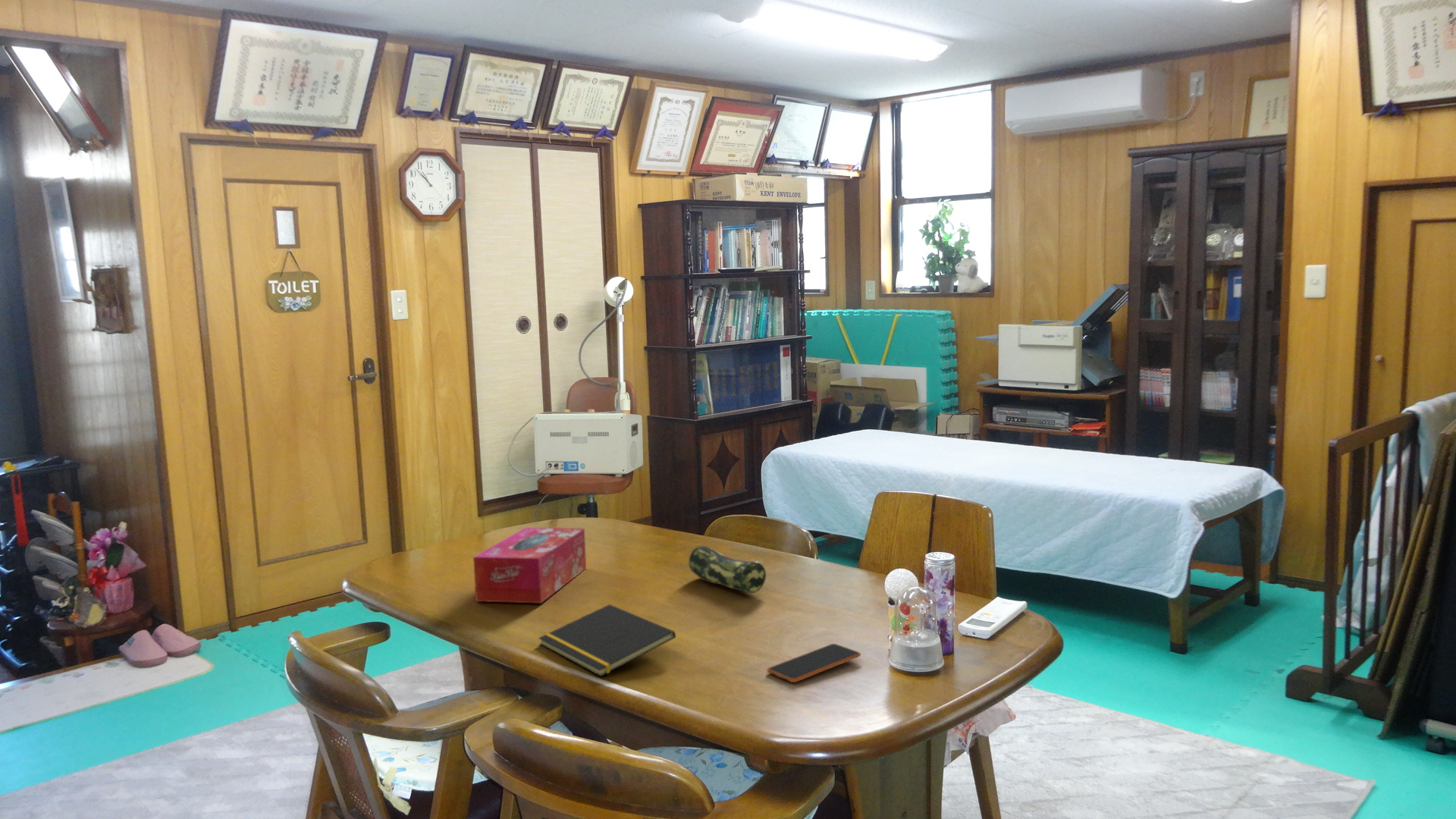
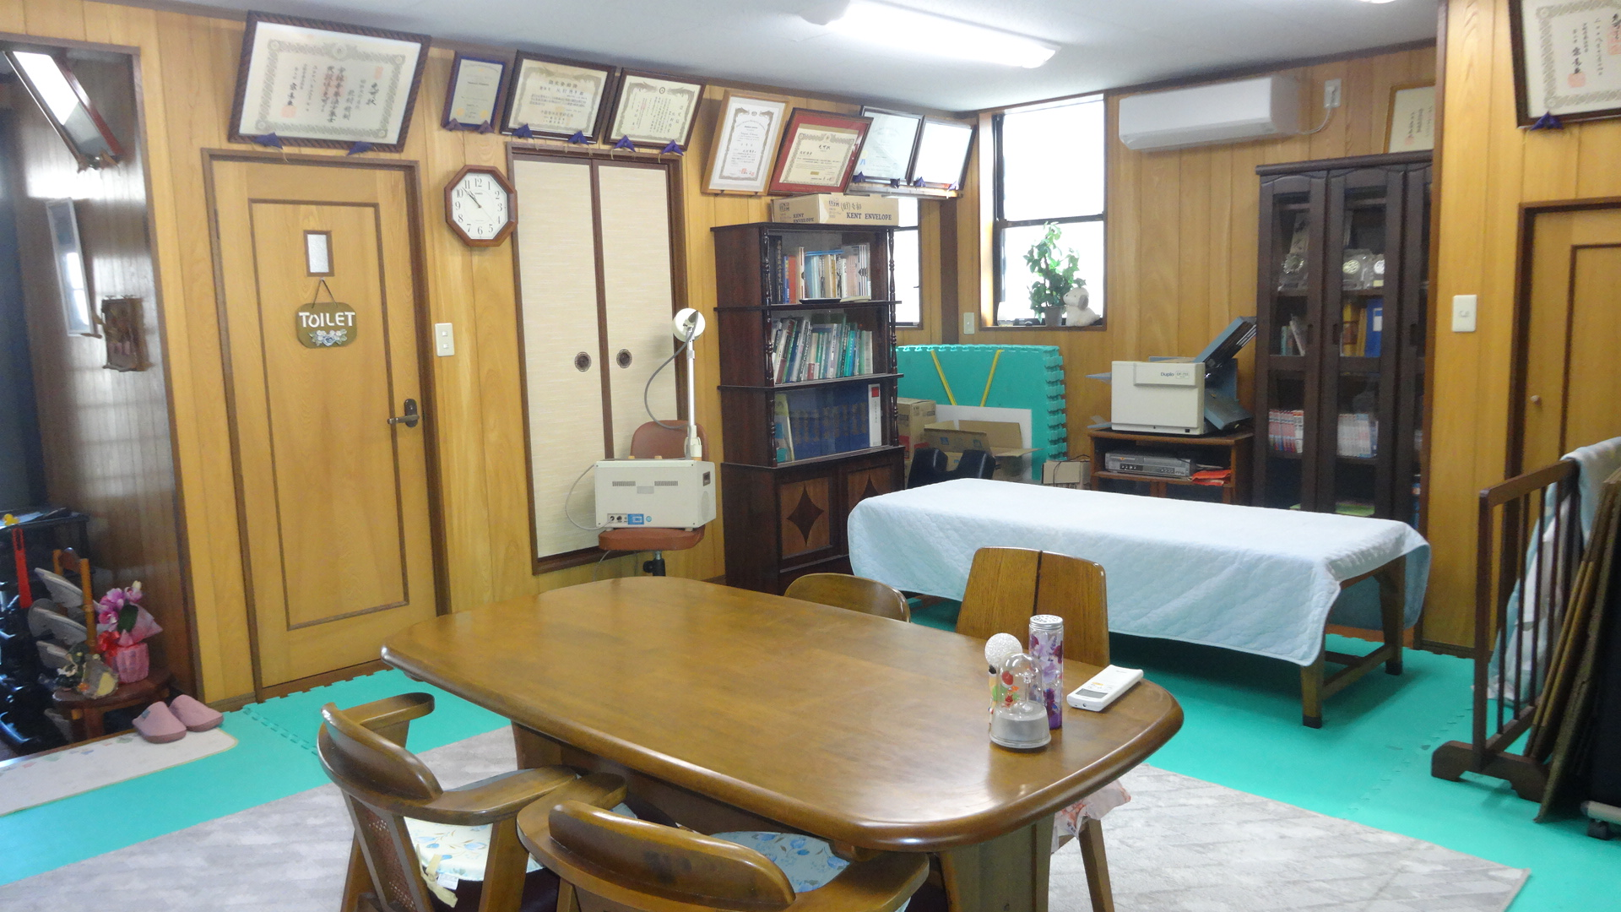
- notepad [538,604,676,677]
- tissue box [472,527,587,604]
- smartphone [766,643,861,683]
- pencil case [688,545,767,594]
